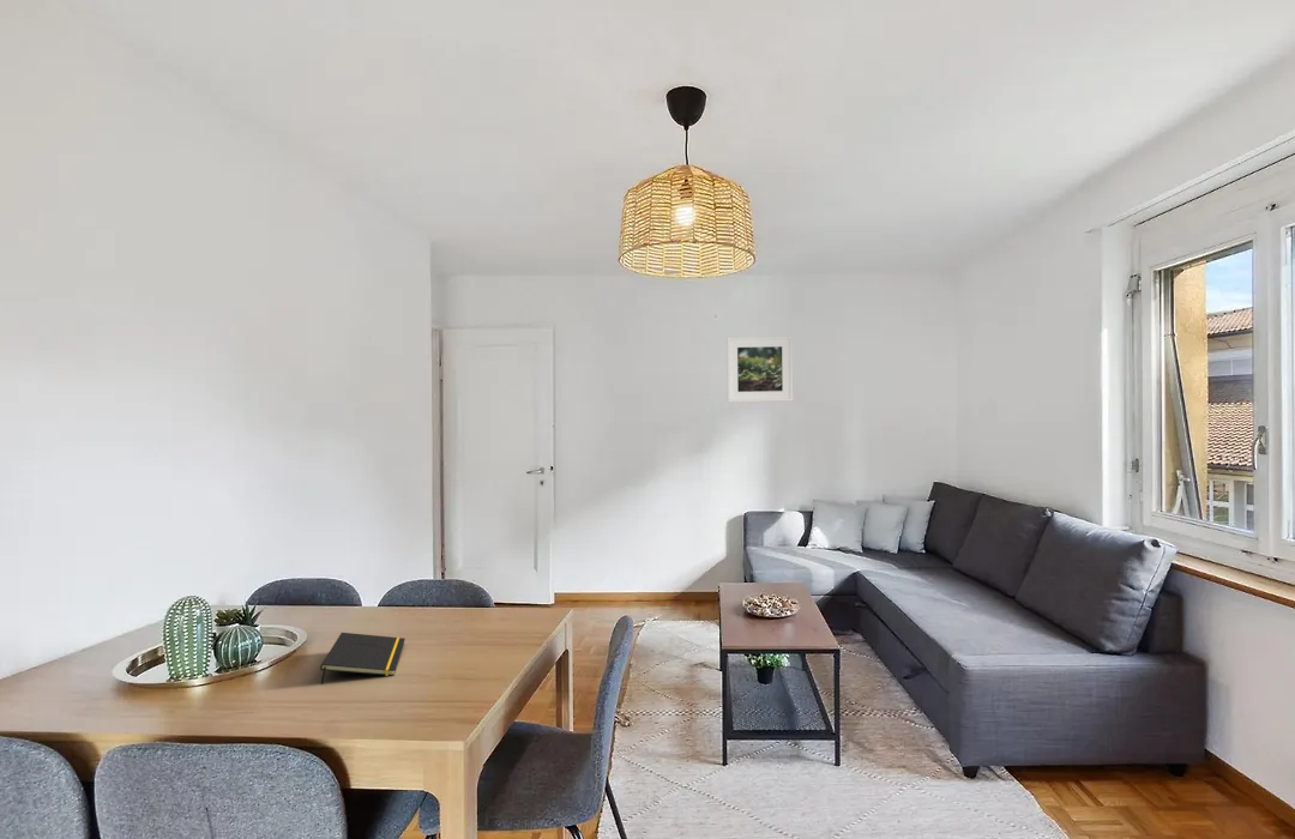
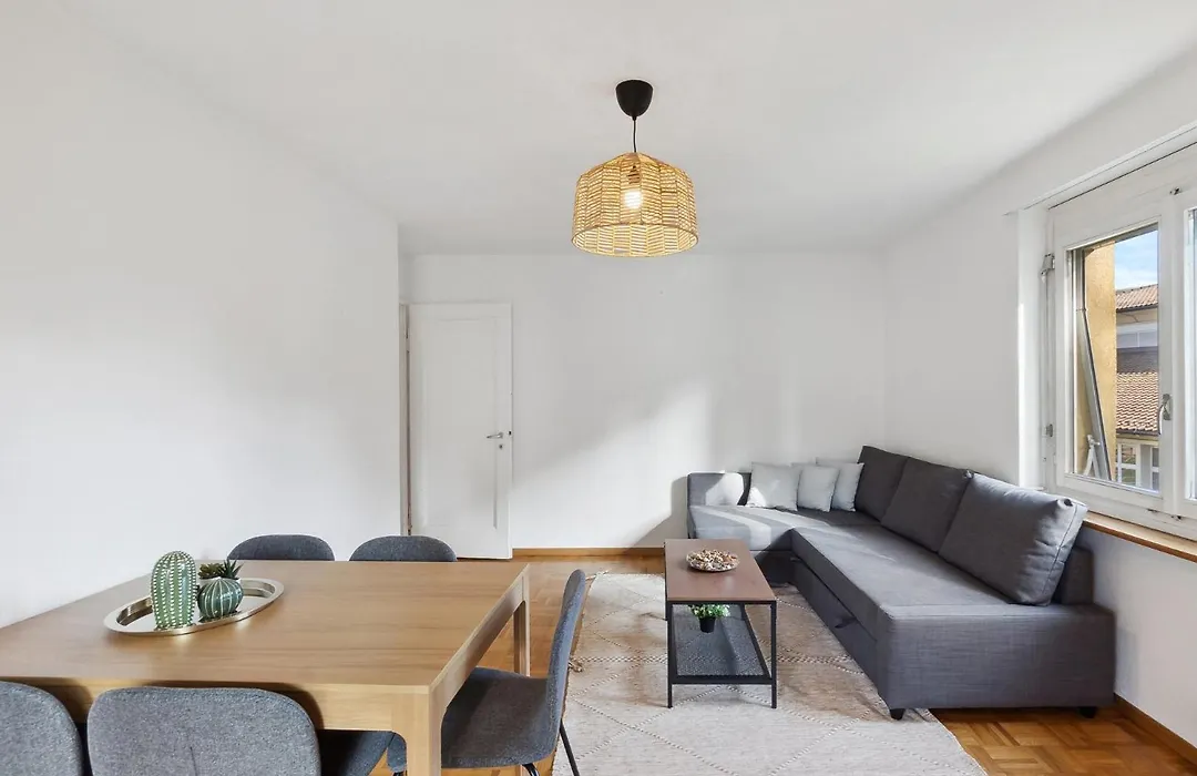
- notepad [319,632,406,686]
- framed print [725,334,794,403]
